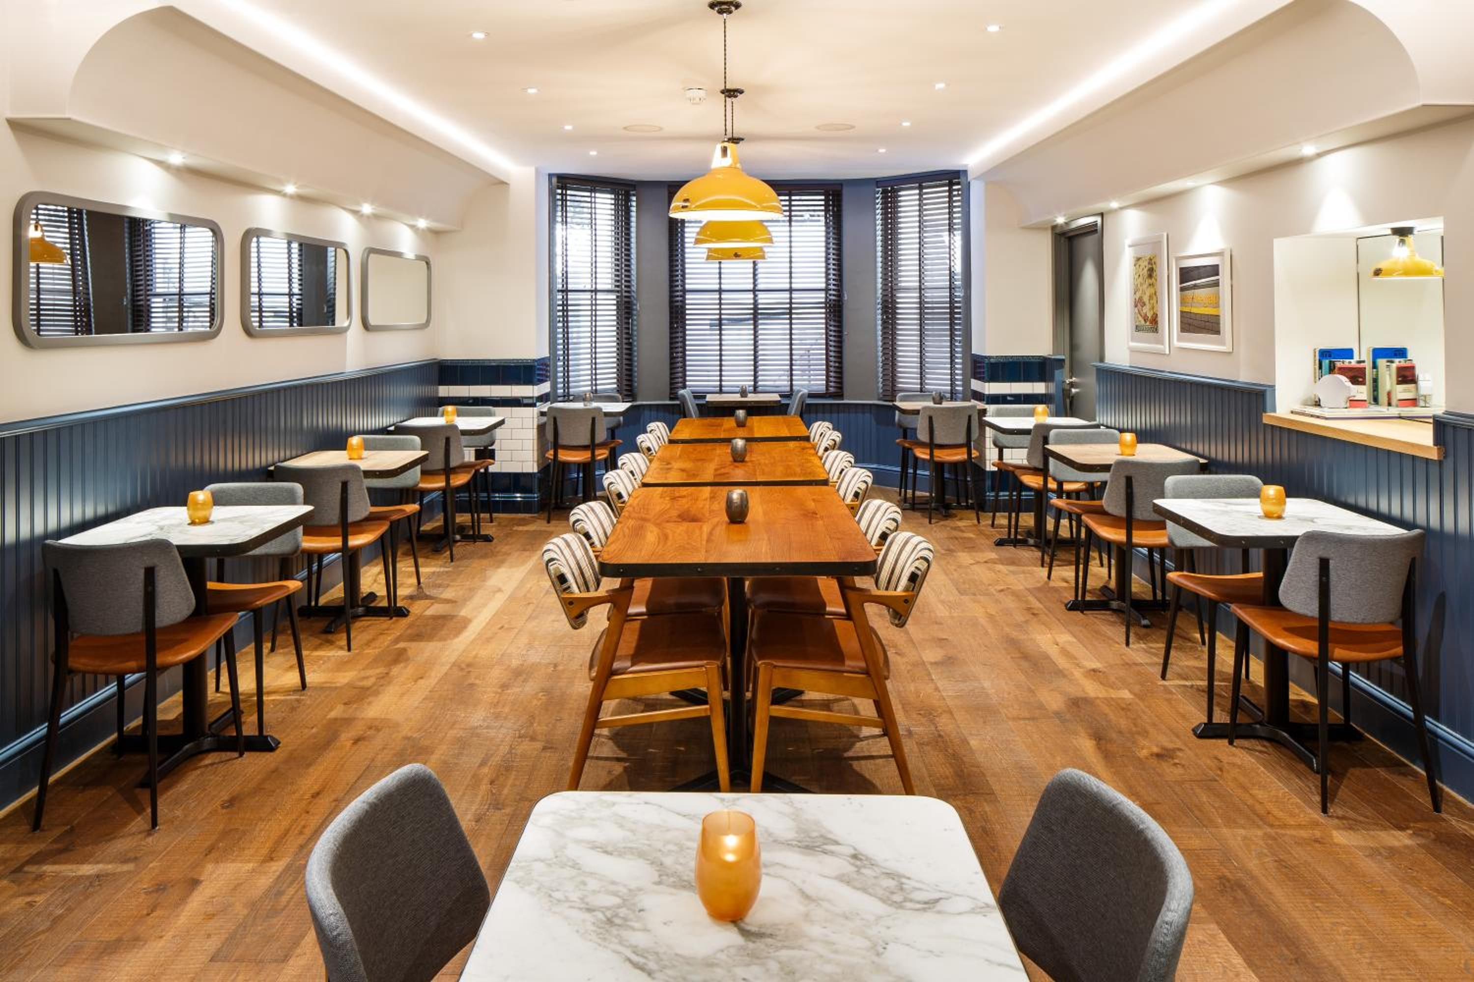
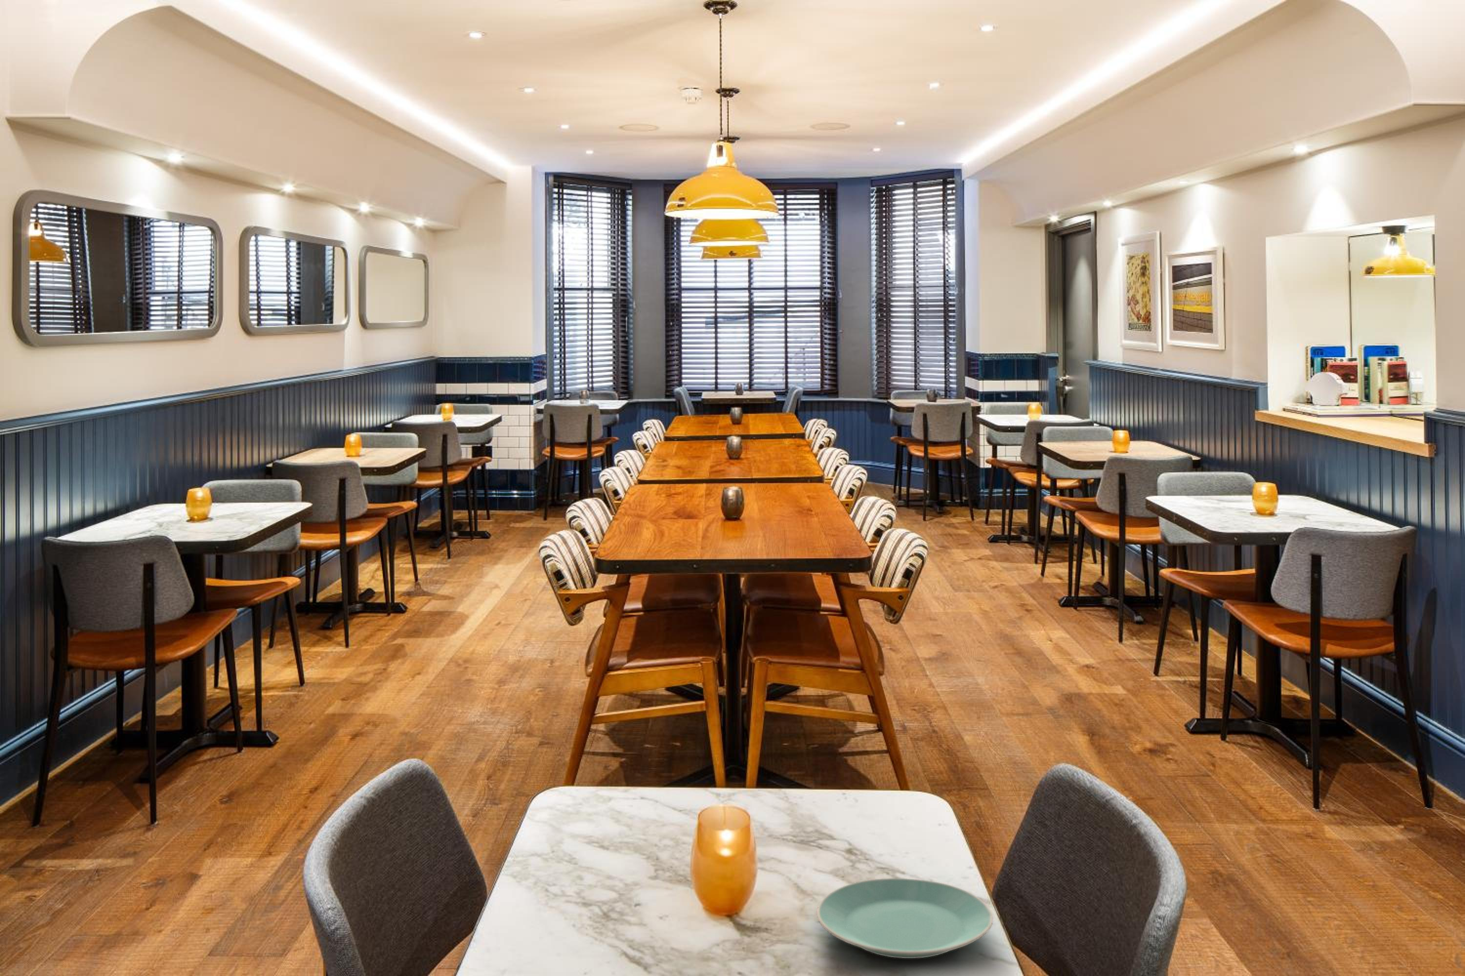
+ plate [816,878,994,959]
